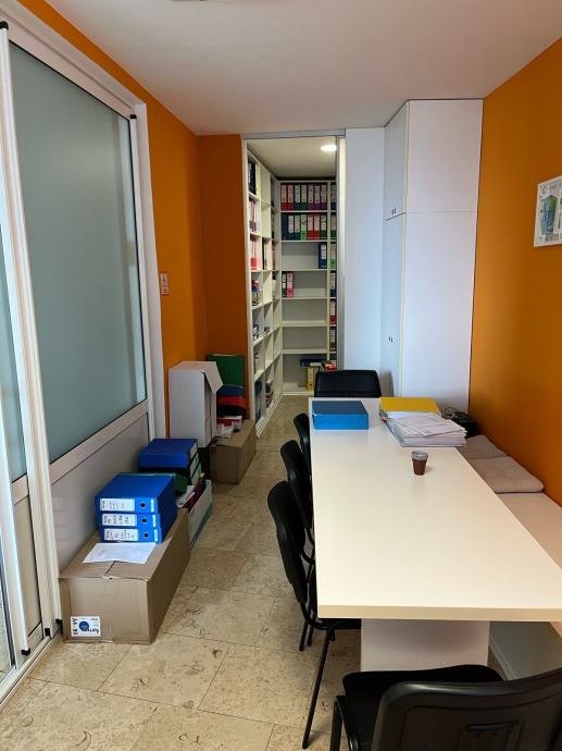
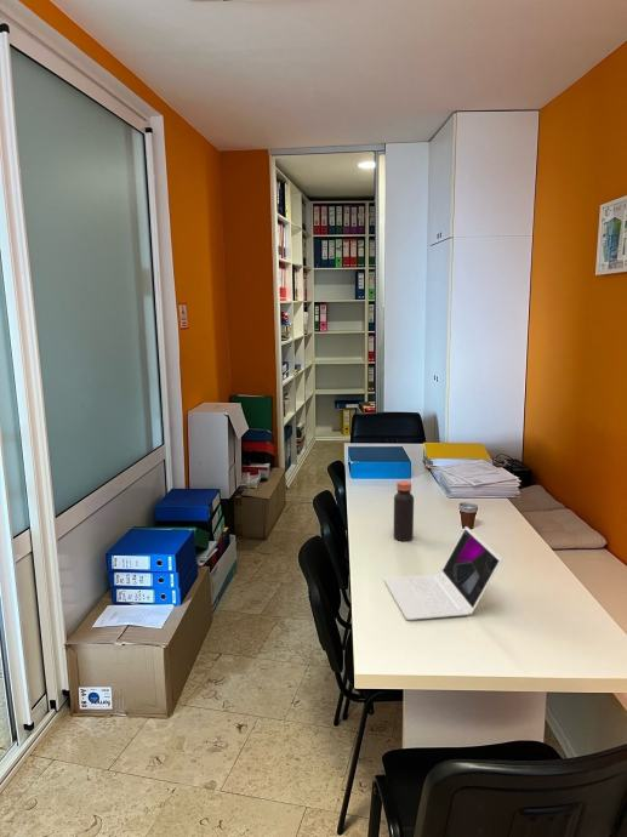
+ laptop [382,525,503,621]
+ bottle [393,480,415,542]
